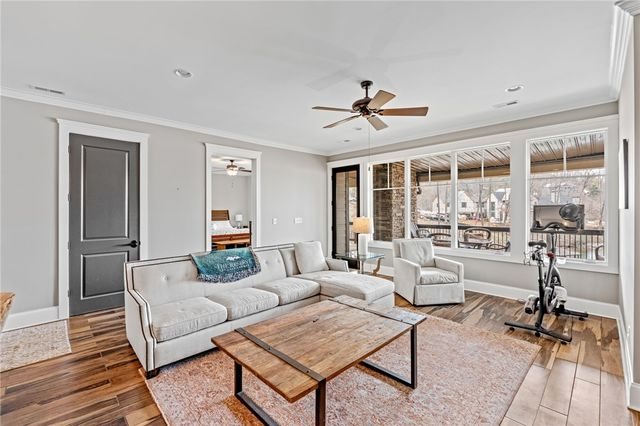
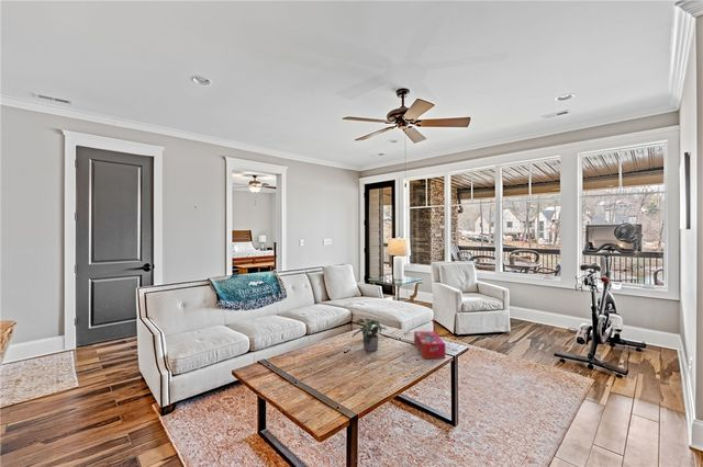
+ potted plant [347,318,389,353]
+ tissue box [413,330,446,360]
